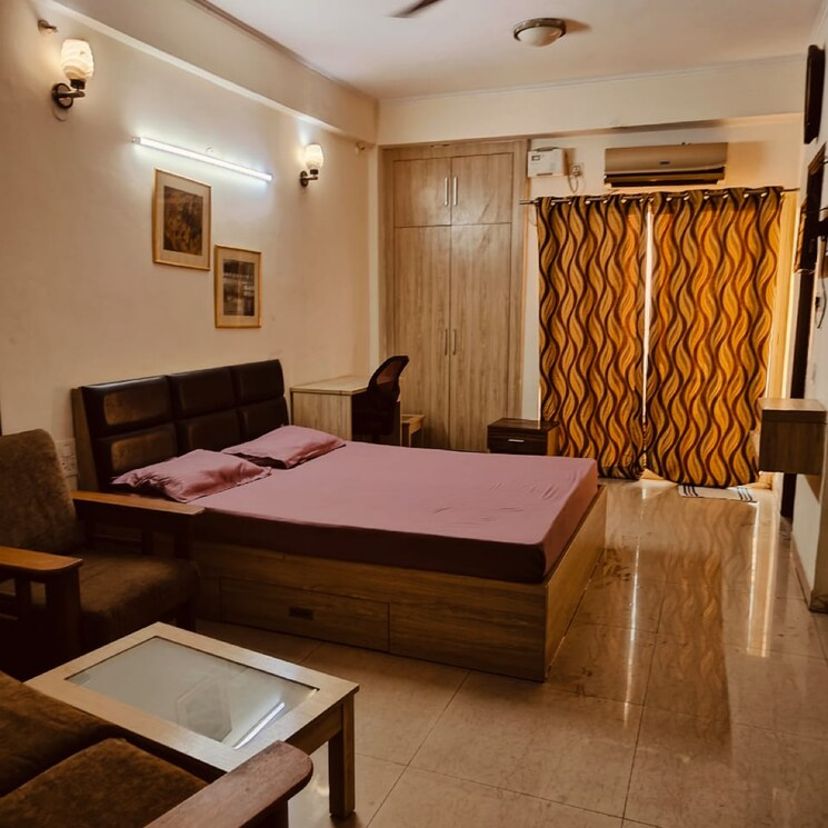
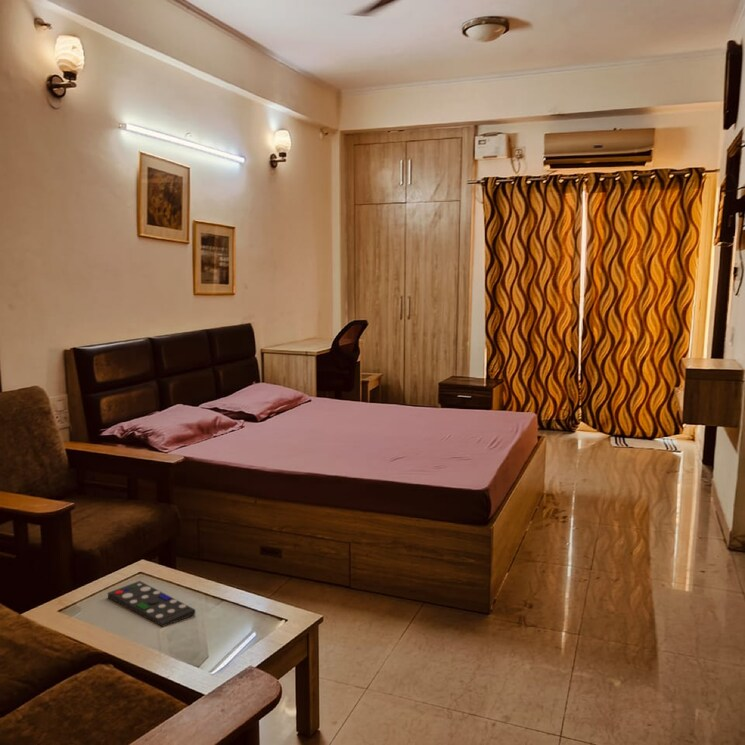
+ remote control [107,580,196,628]
